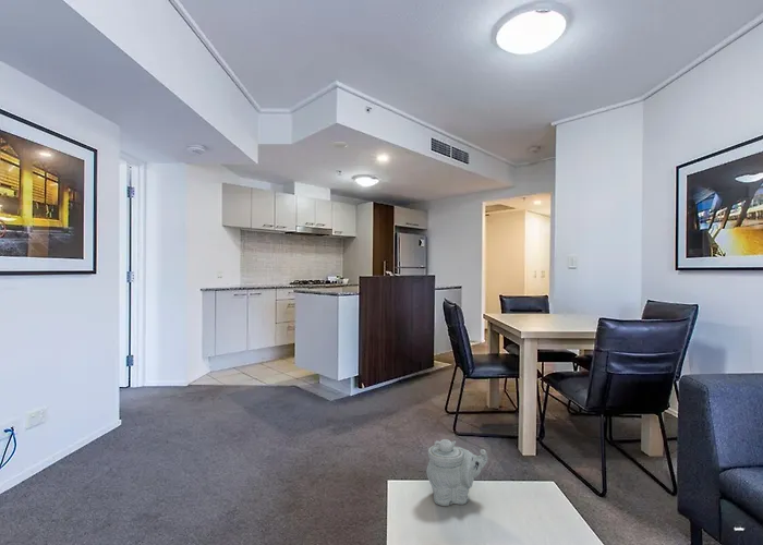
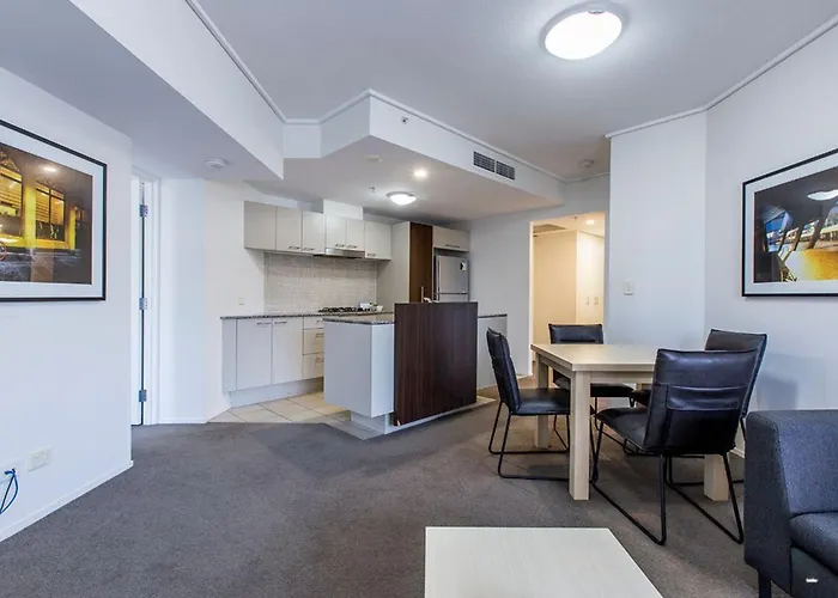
- teapot [425,438,489,507]
